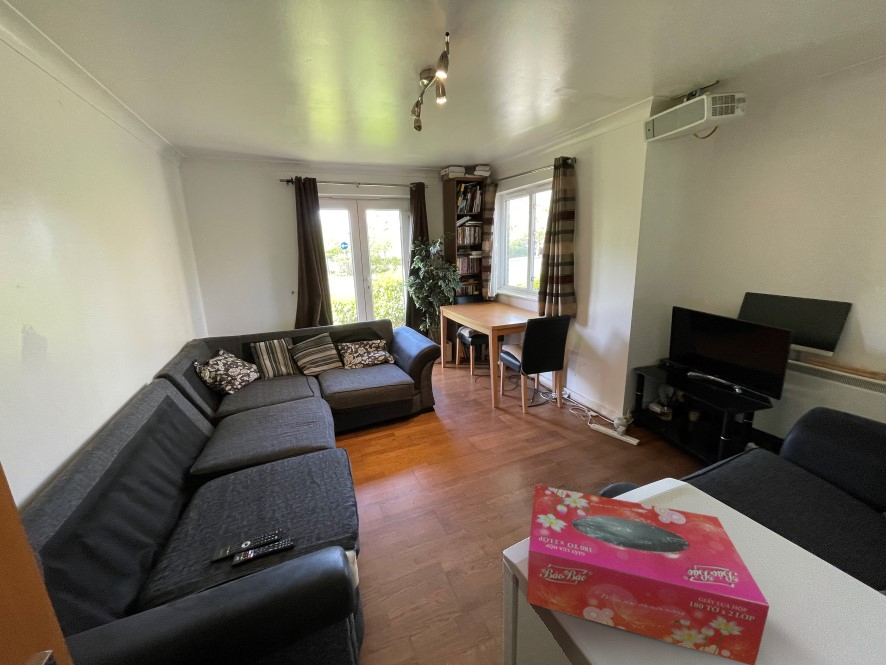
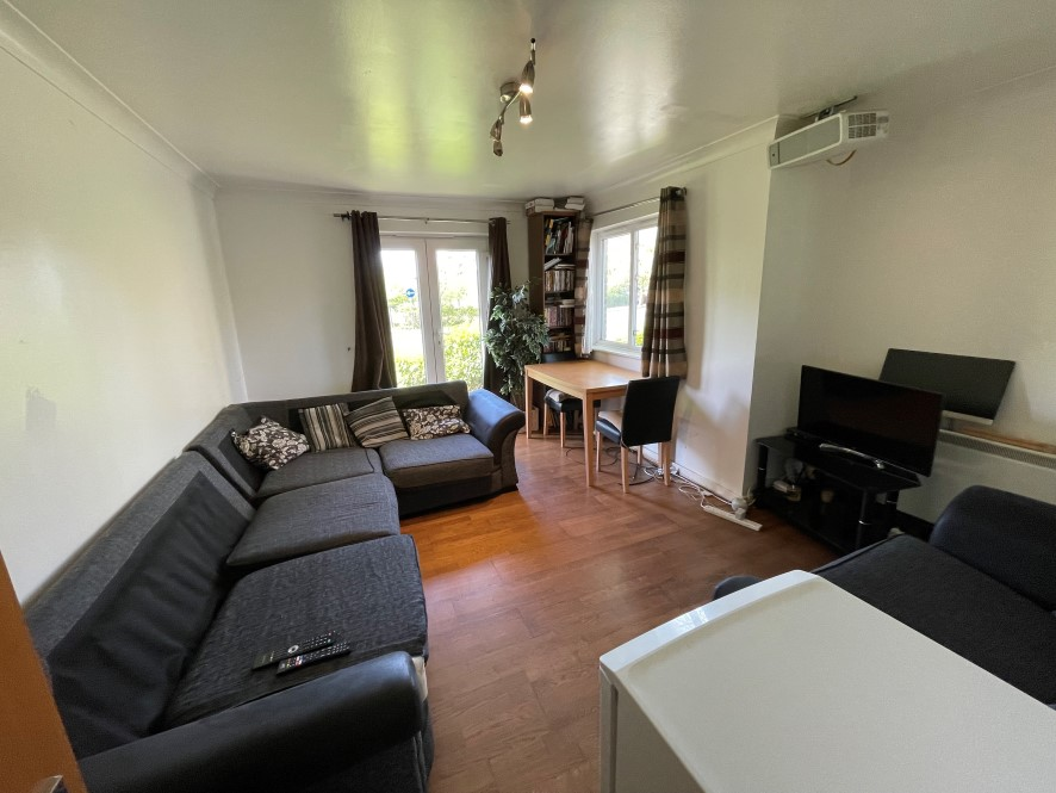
- tissue box [526,484,770,665]
